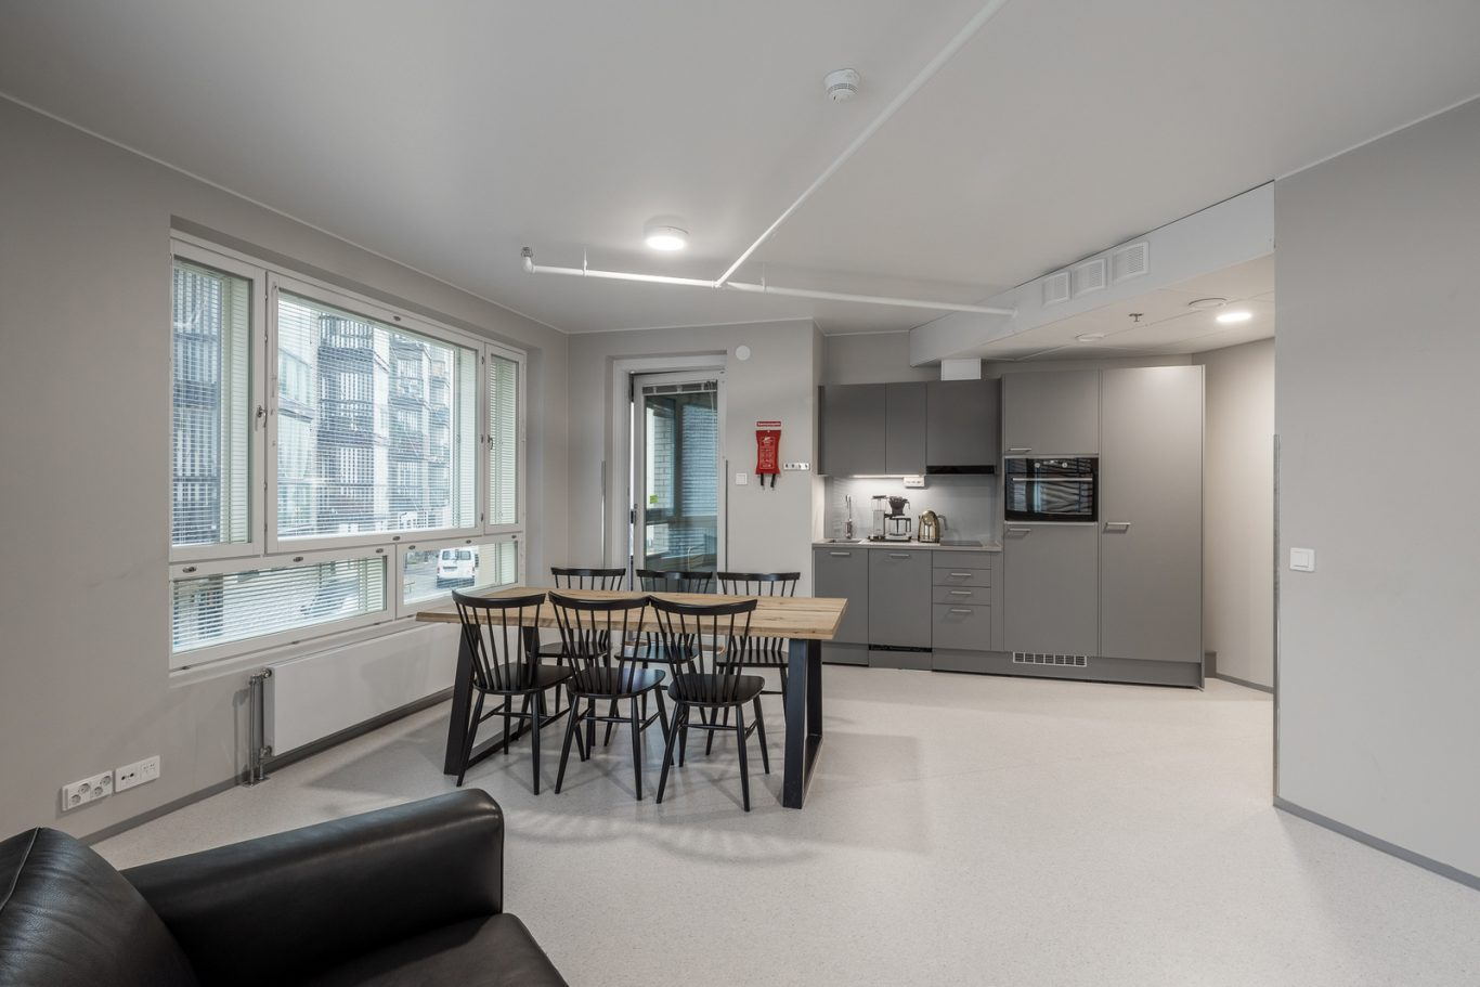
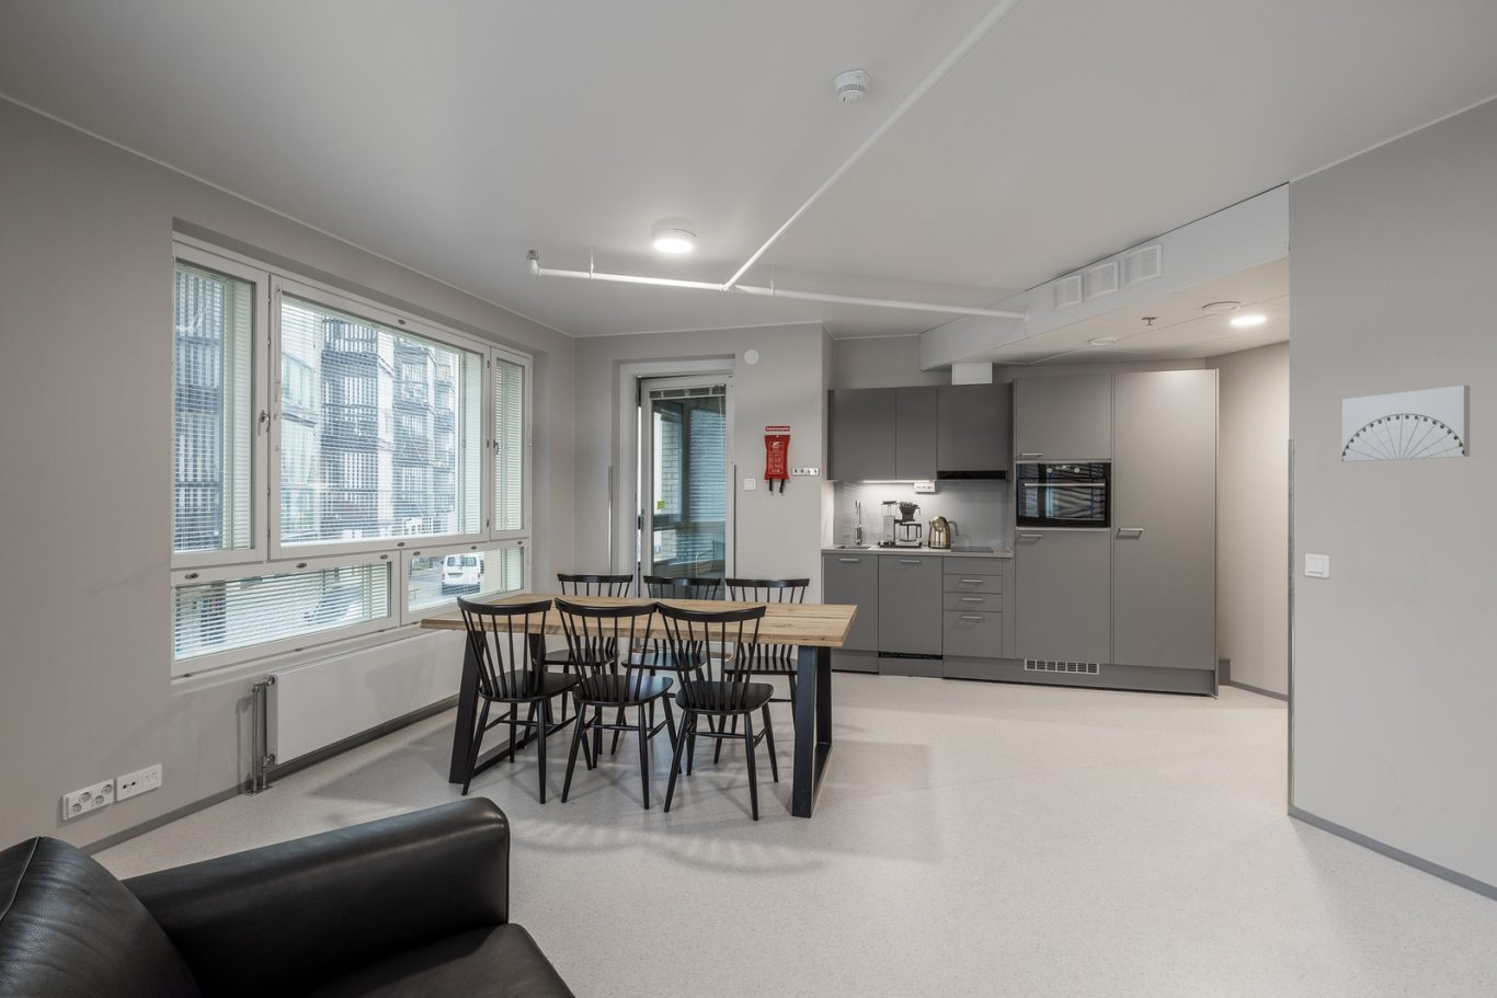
+ wall art [1341,384,1470,462]
